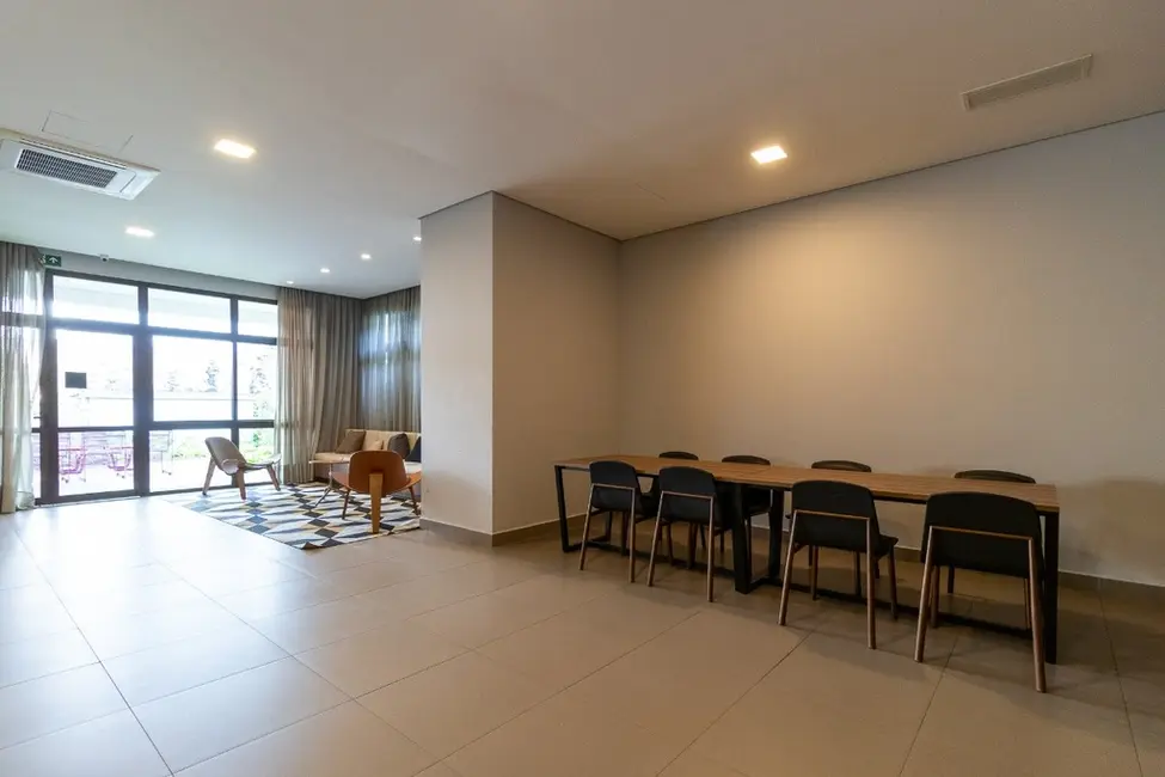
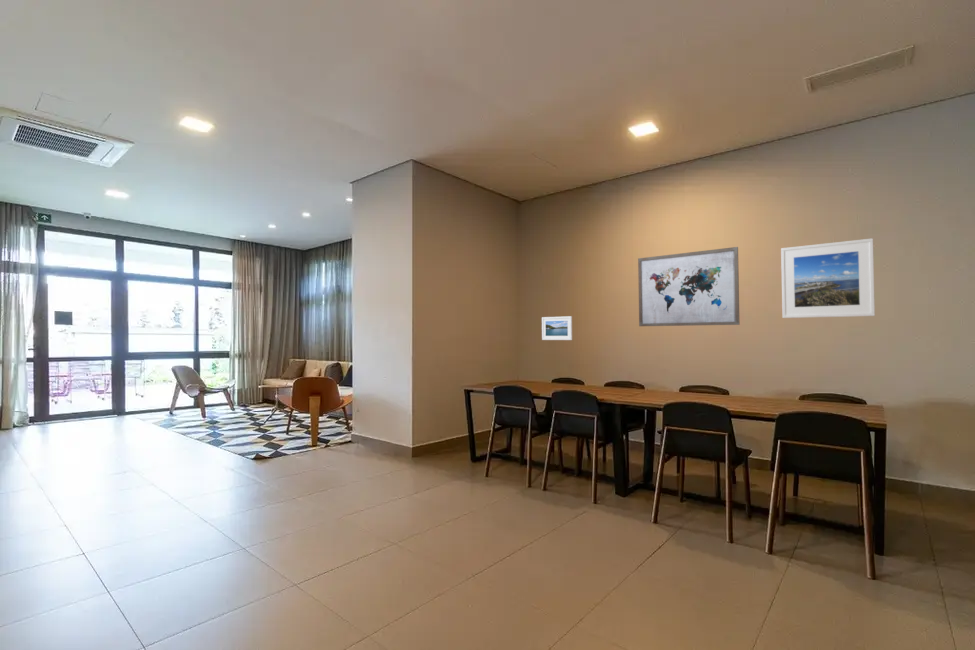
+ wall art [637,246,741,327]
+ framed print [541,315,573,341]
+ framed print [780,237,876,319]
